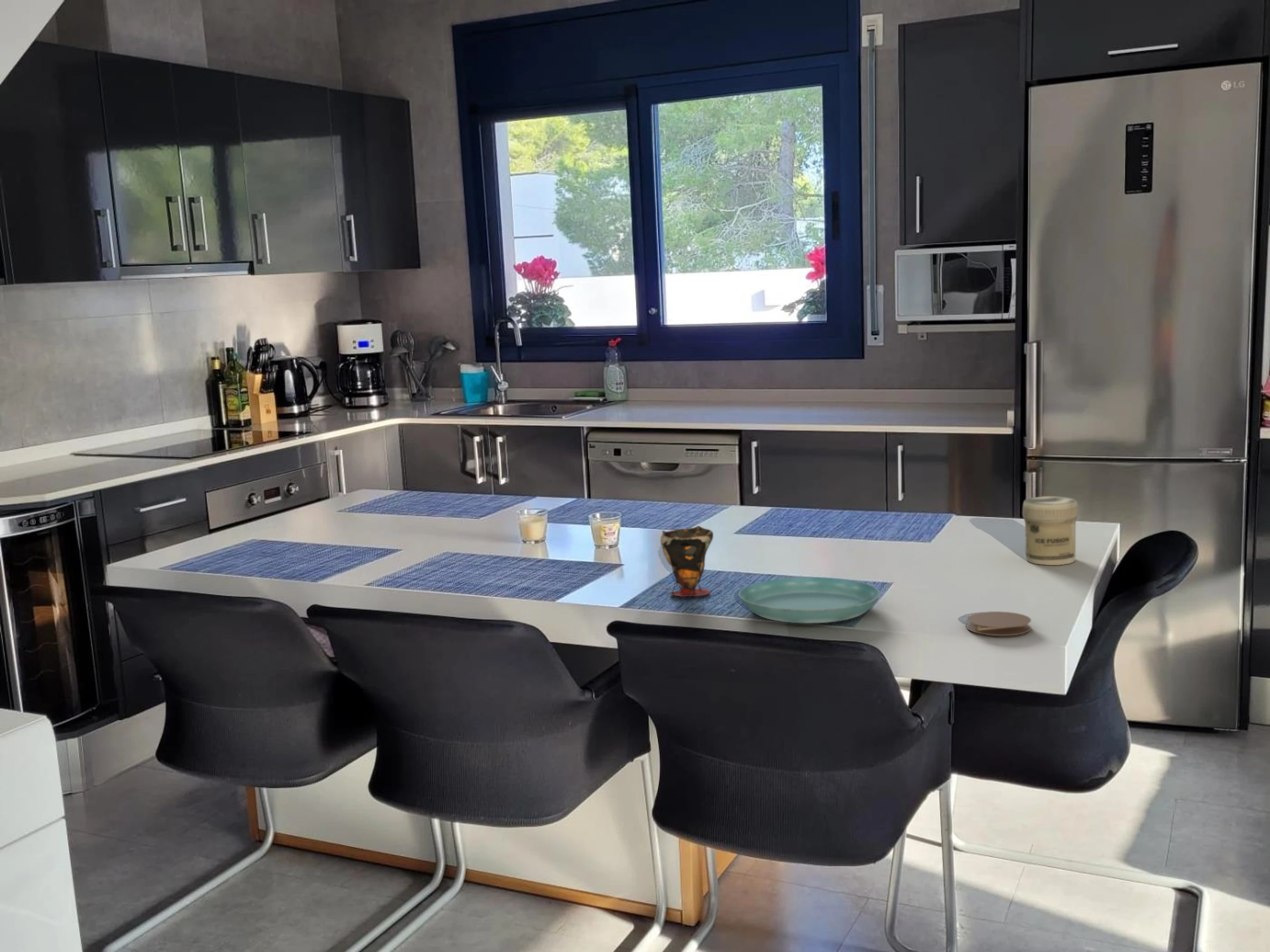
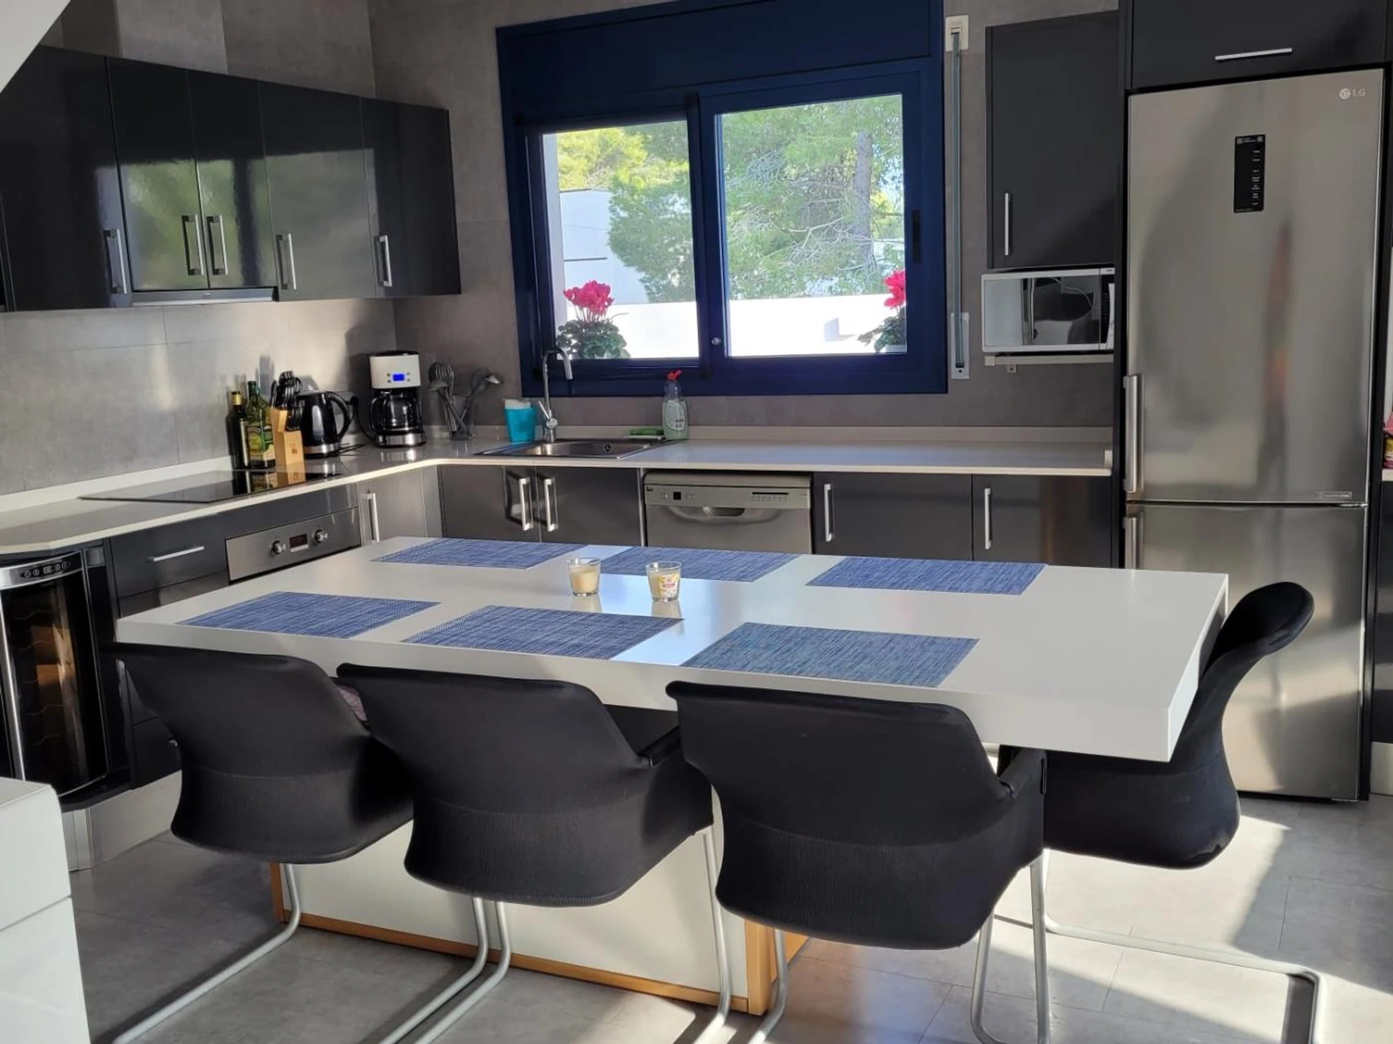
- saucer [738,576,881,624]
- coaster [966,611,1032,636]
- jar [1022,496,1079,566]
- cup [660,525,714,598]
